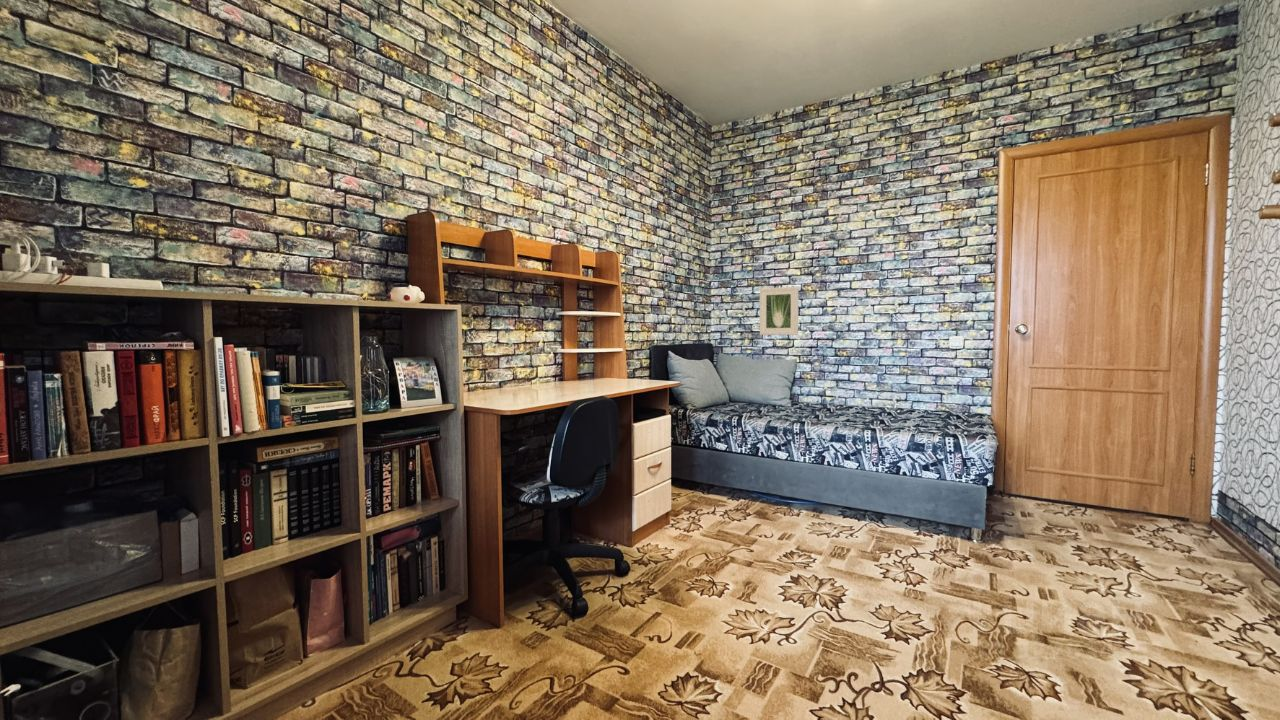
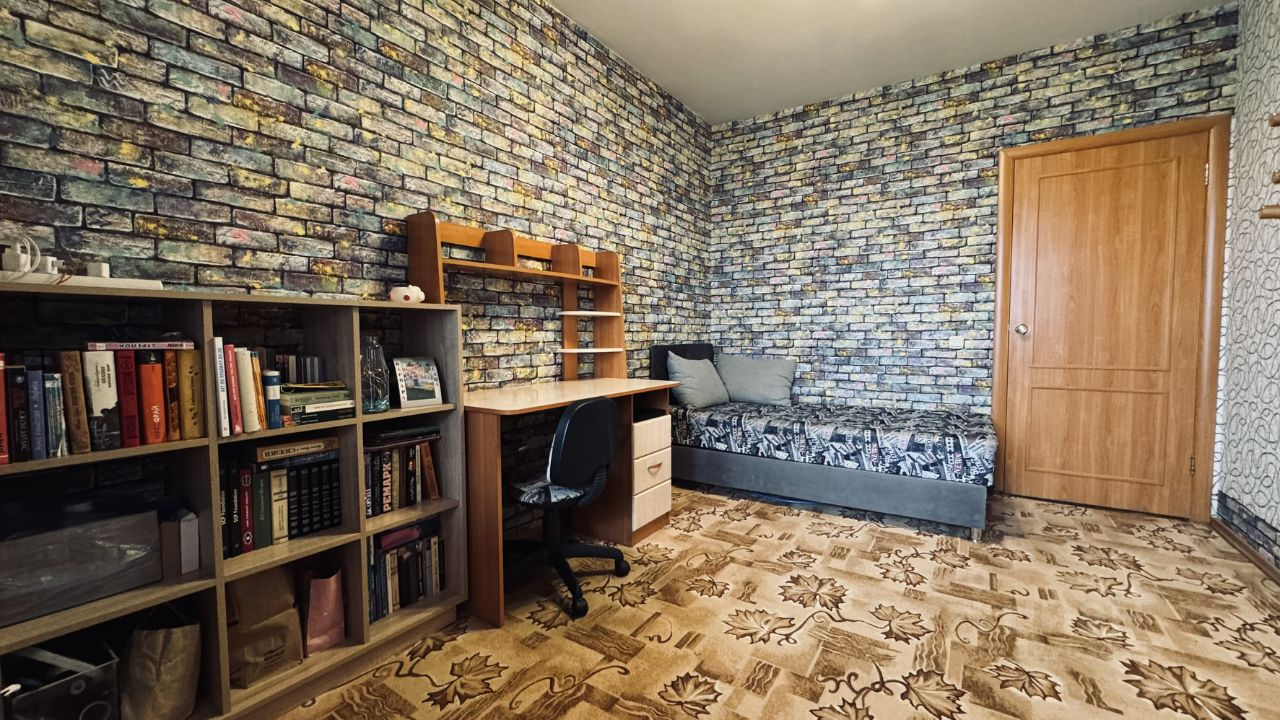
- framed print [759,286,799,336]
